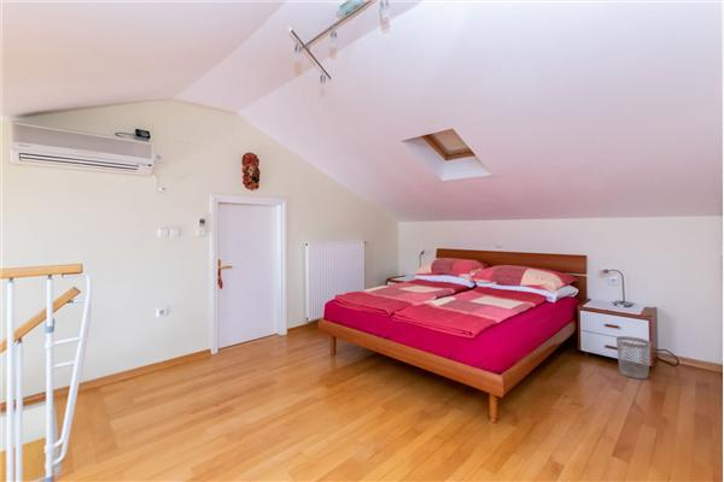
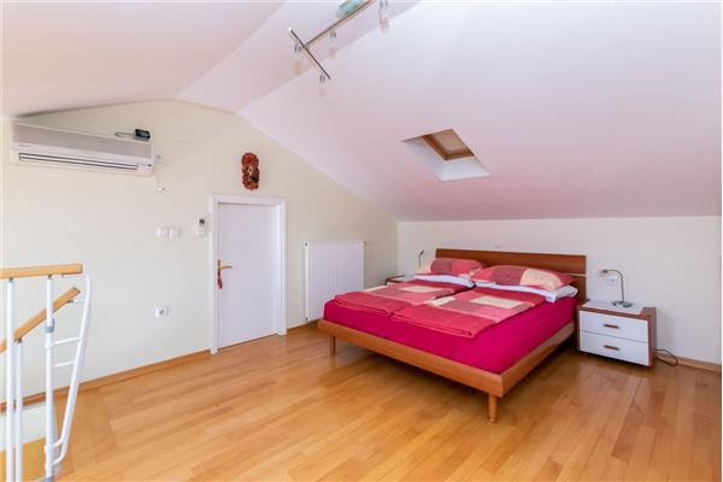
- wastebasket [615,335,653,380]
